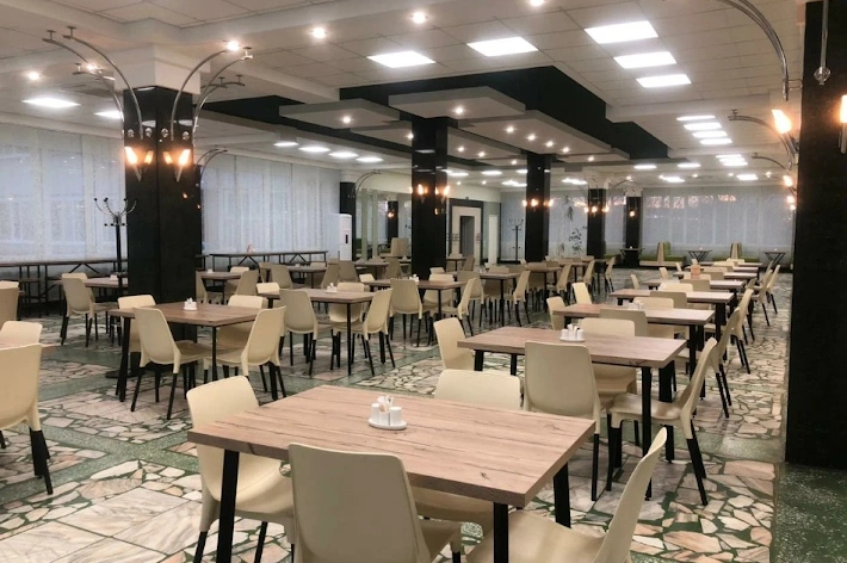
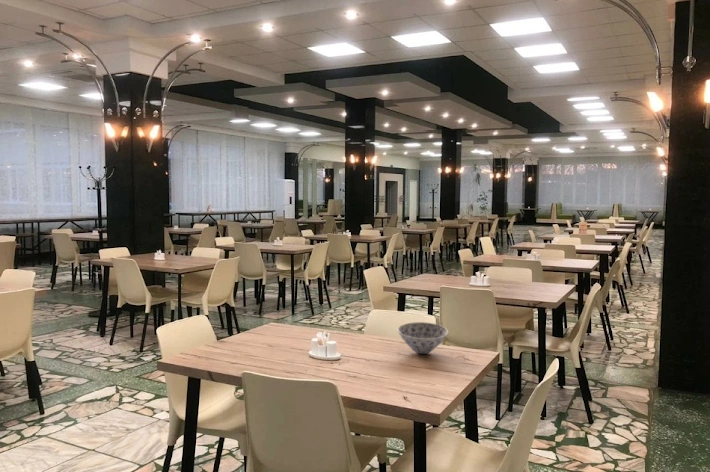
+ bowl [397,321,449,355]
